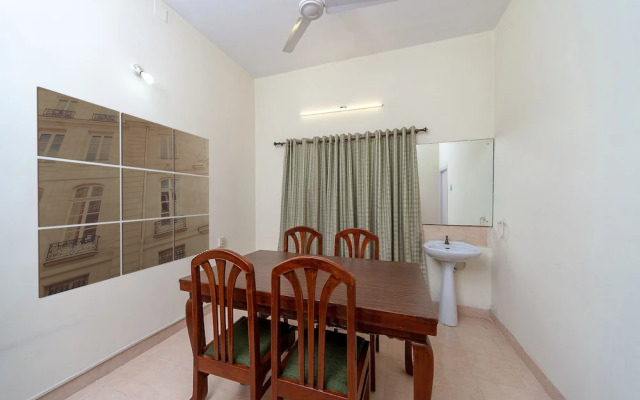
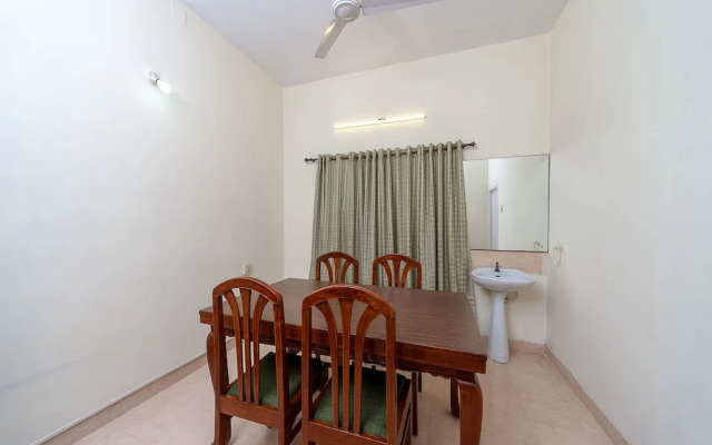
- wall art [36,85,210,299]
